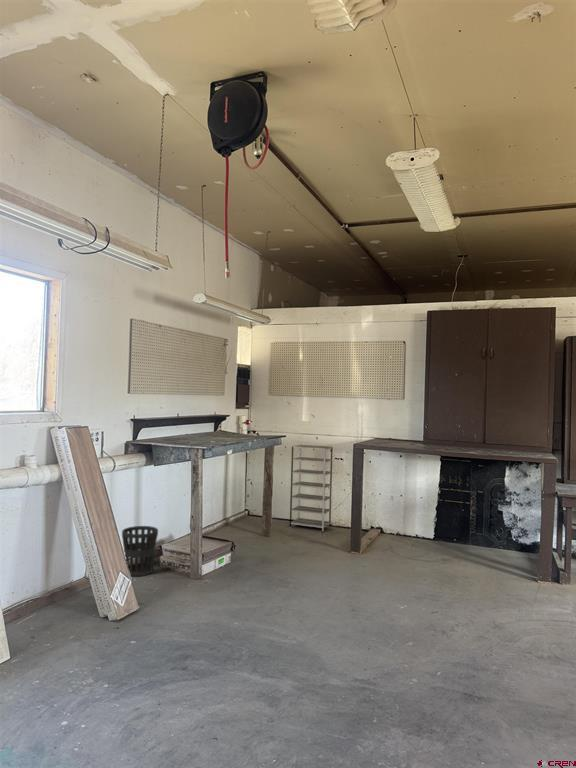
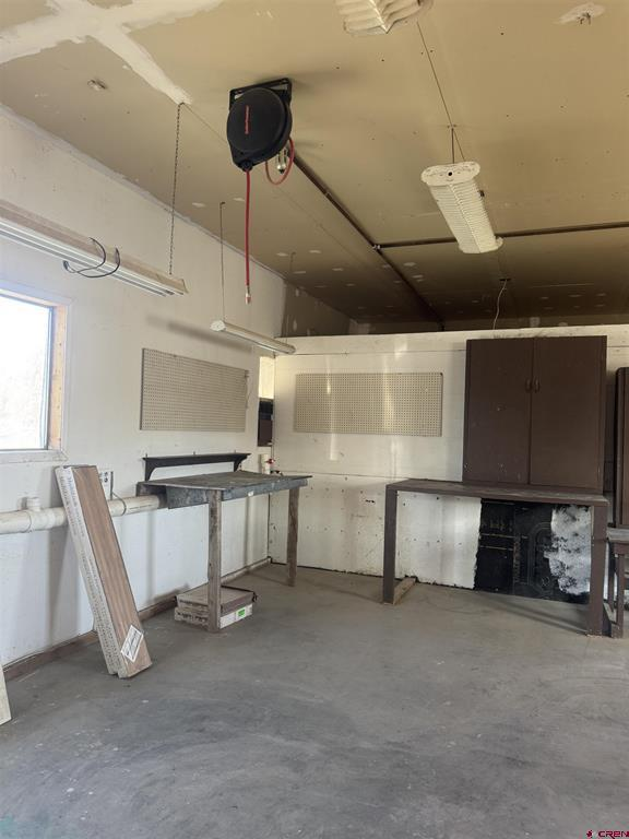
- shelving unit [289,444,334,533]
- wastebasket [121,525,159,577]
